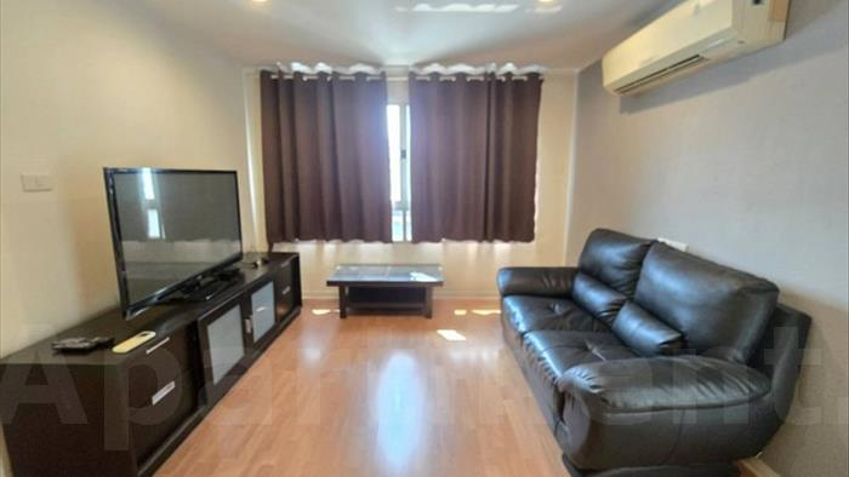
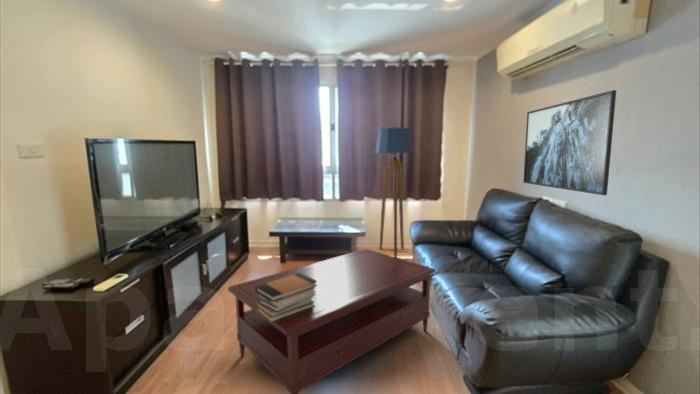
+ coffee table [227,248,436,394]
+ floor lamp [374,127,414,258]
+ book stack [255,273,318,322]
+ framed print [522,89,617,196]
